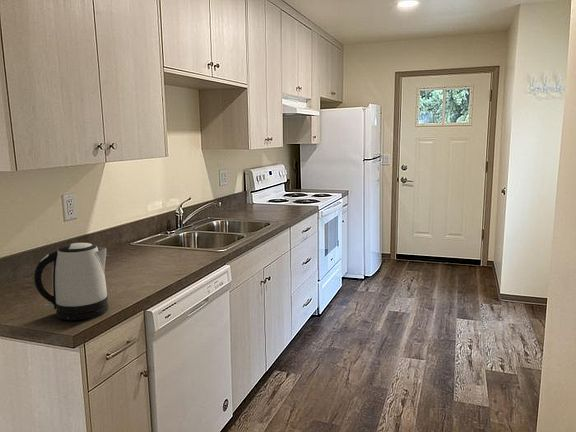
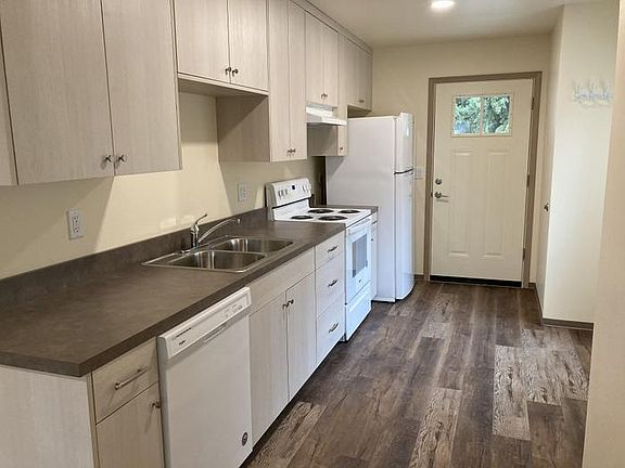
- kettle [33,242,109,321]
